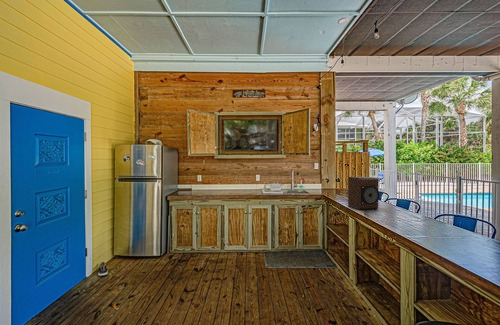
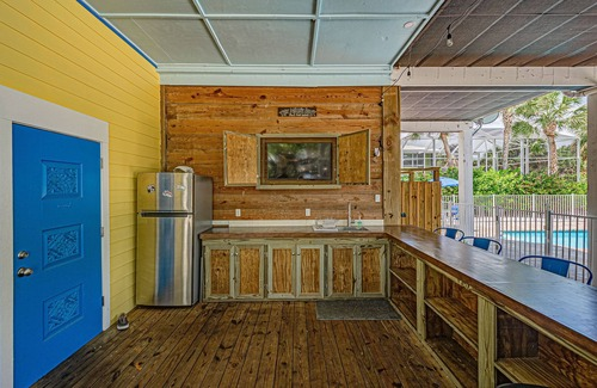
- speaker [347,176,380,211]
